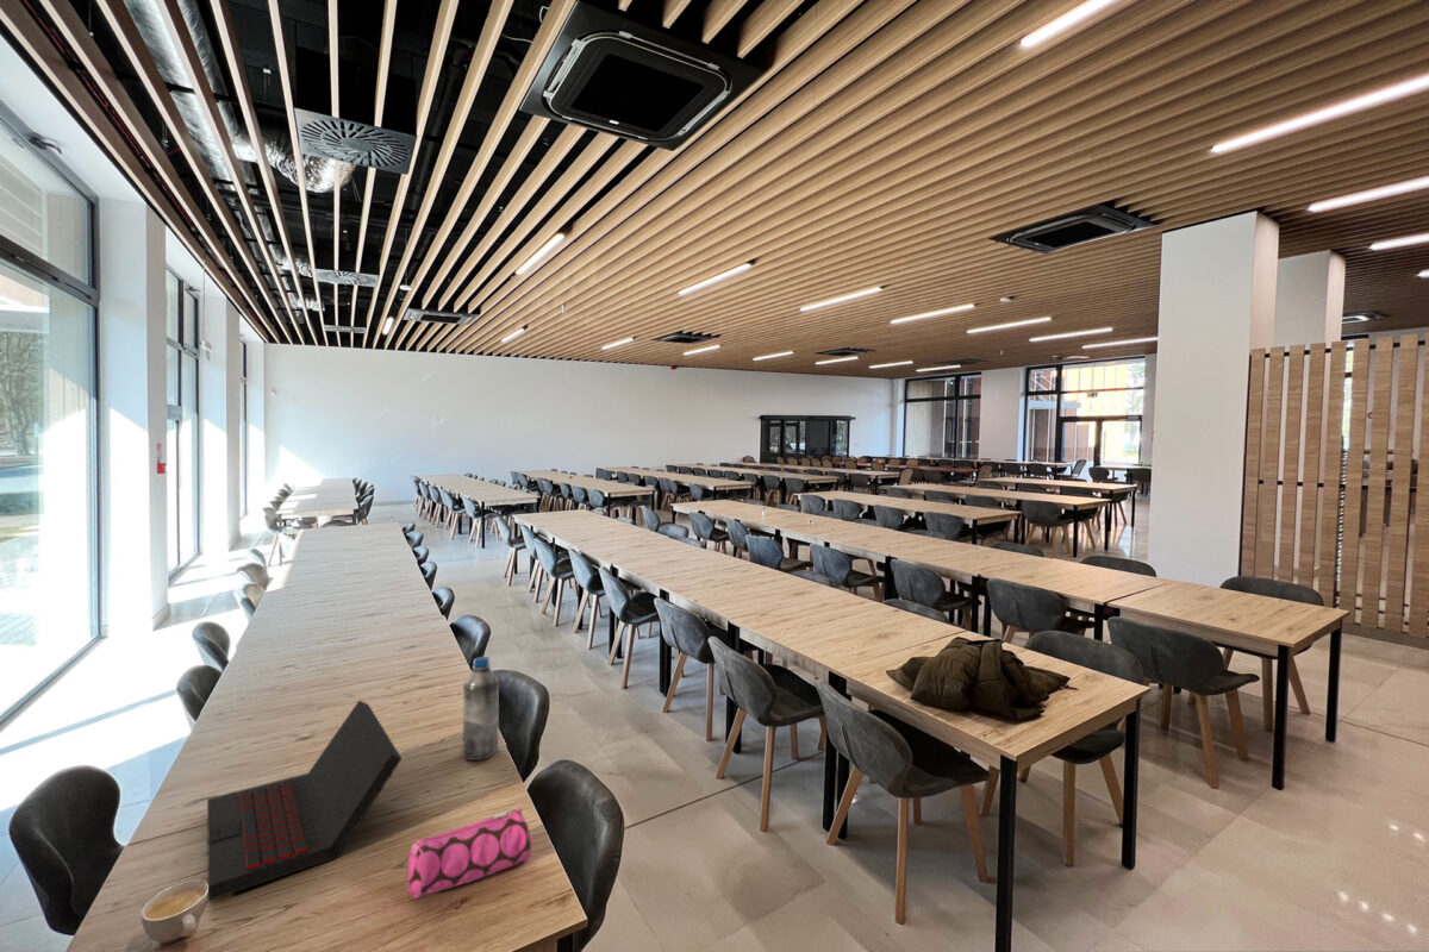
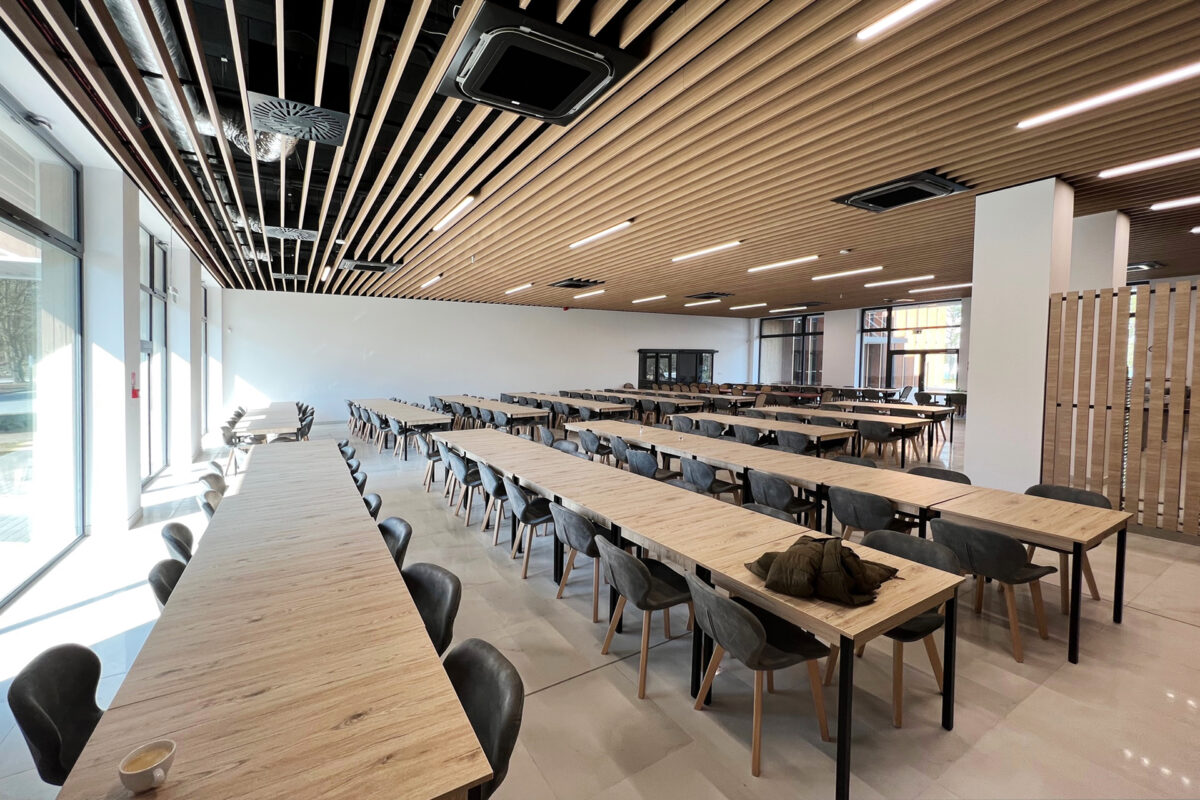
- pencil case [406,803,532,900]
- laptop [206,699,404,902]
- water bottle [461,656,500,762]
